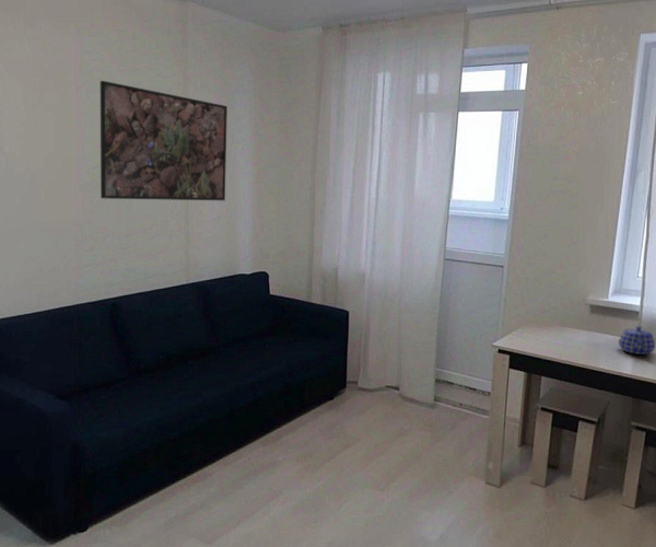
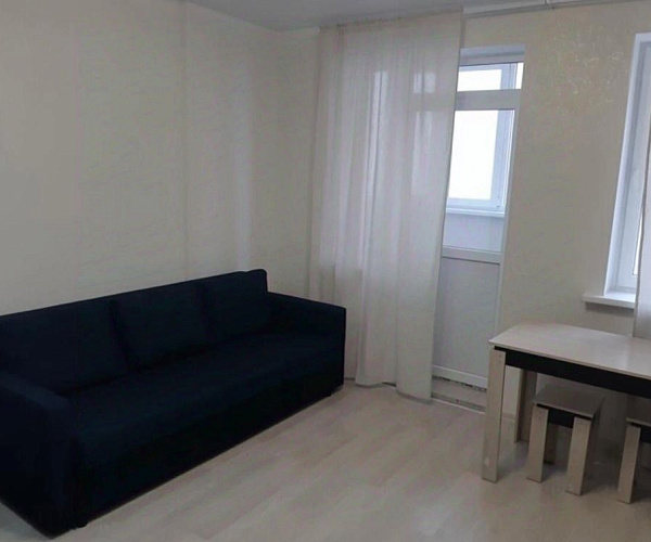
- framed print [99,80,229,201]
- teapot [618,325,656,356]
